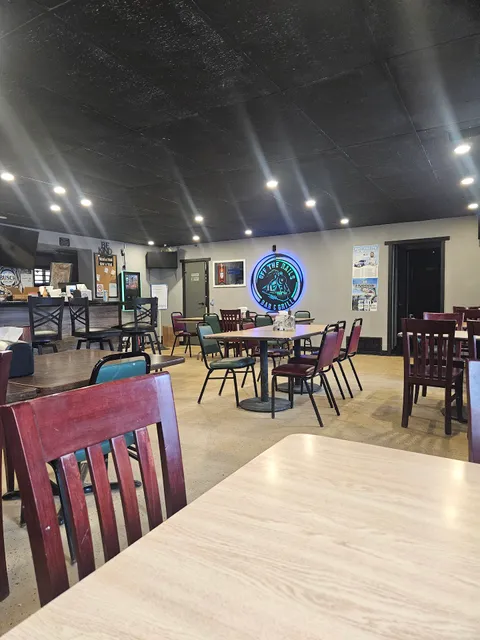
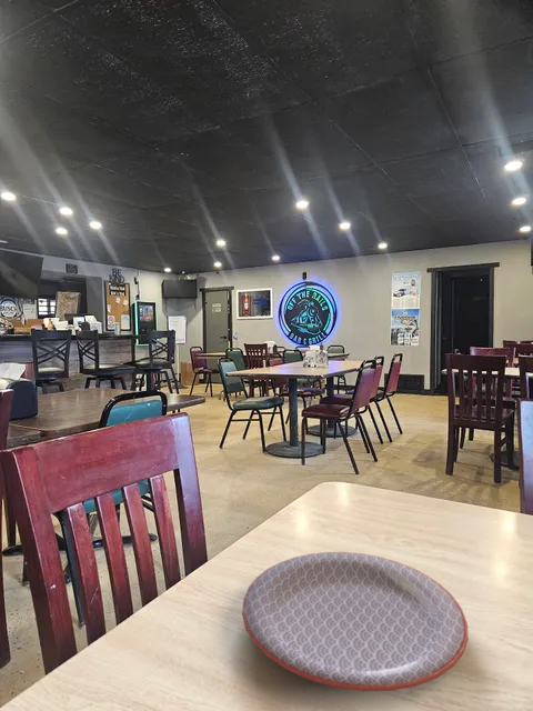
+ plate [241,551,470,692]
